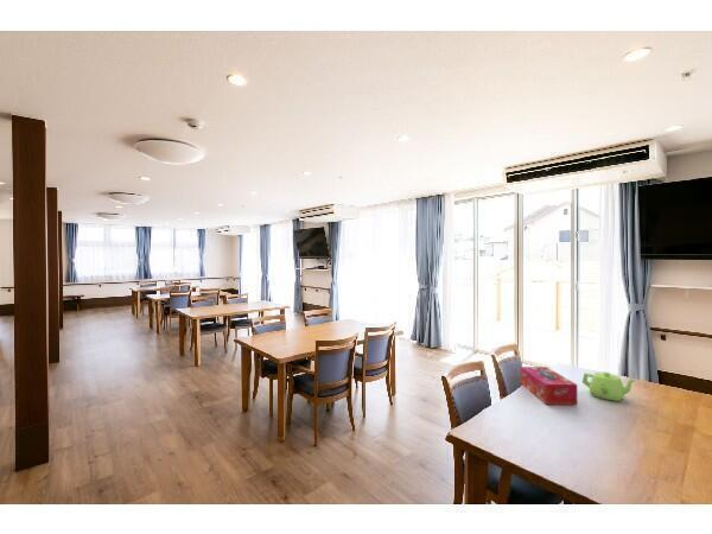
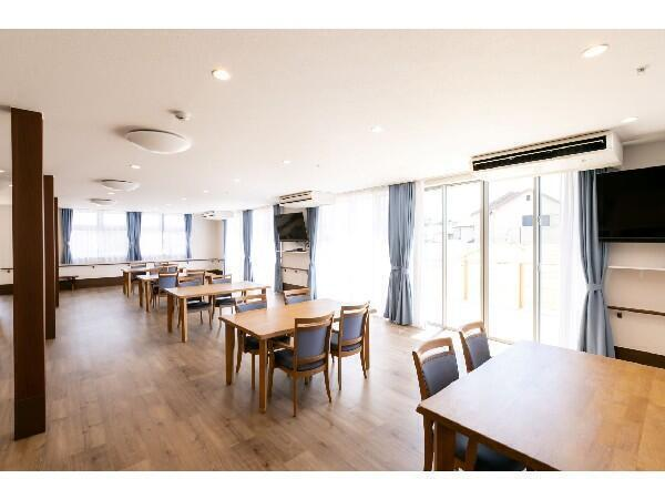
- tissue box [519,365,578,406]
- teapot [581,370,637,402]
